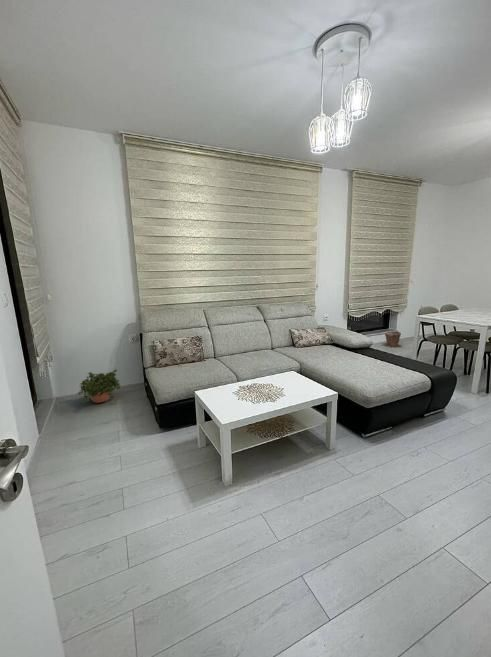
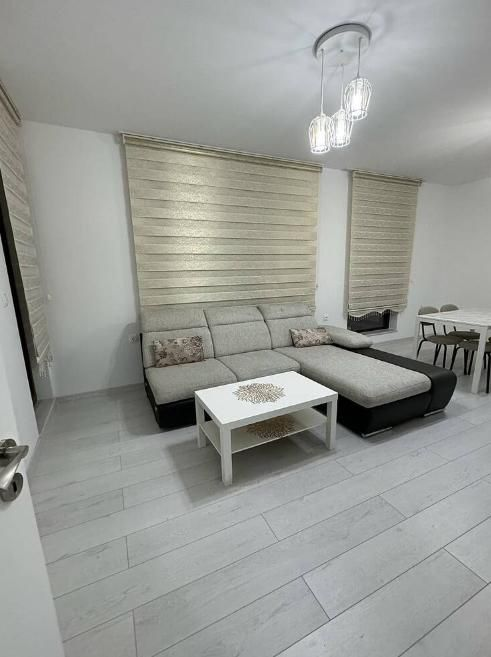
- potted plant [76,368,121,404]
- plant pot [382,330,403,348]
